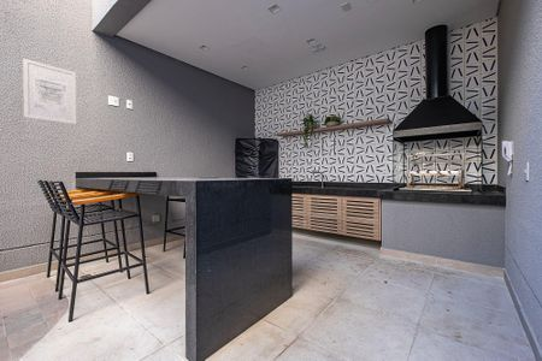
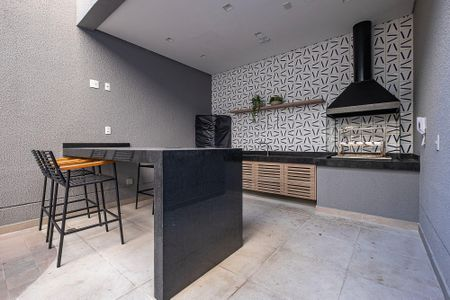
- wall art [22,58,77,125]
